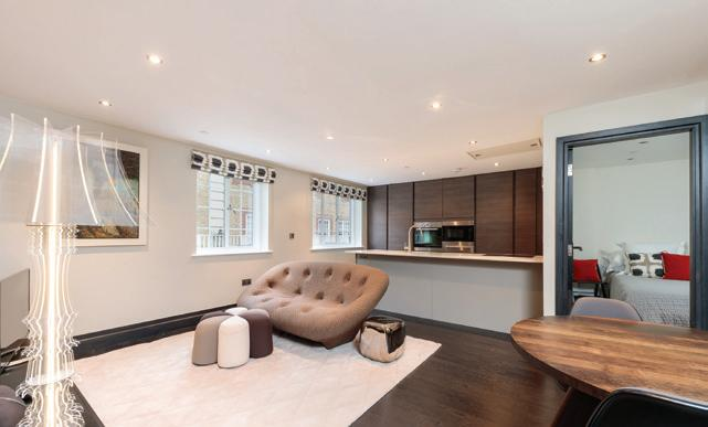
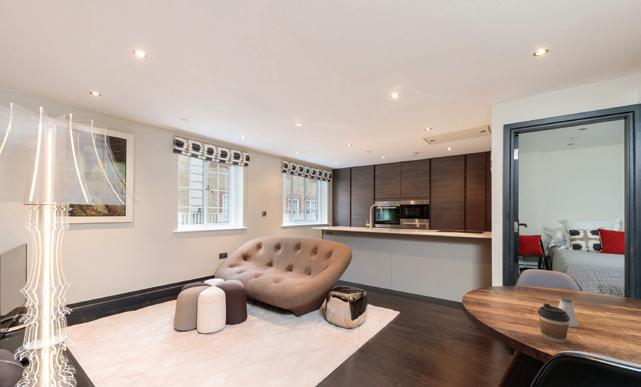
+ saltshaker [558,297,579,328]
+ coffee cup [537,303,570,345]
